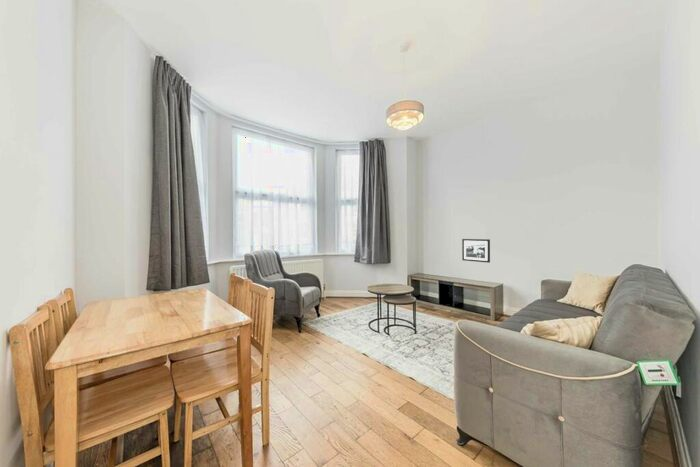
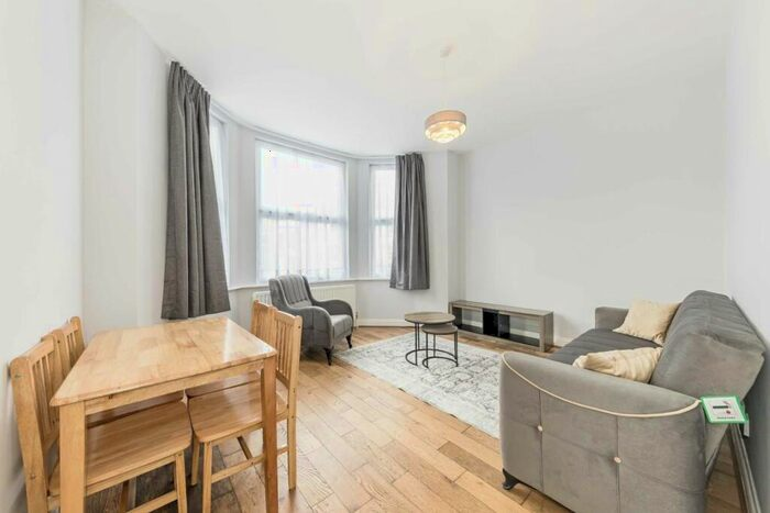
- picture frame [461,238,491,264]
